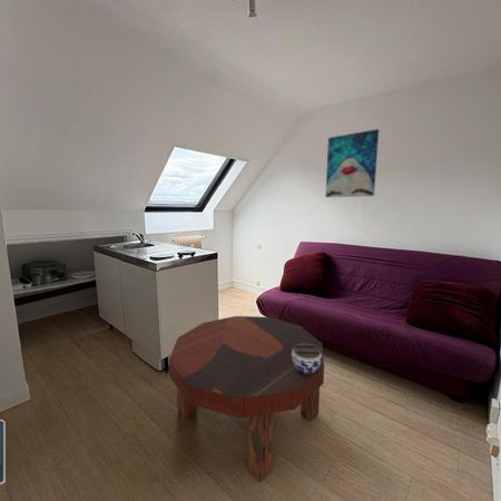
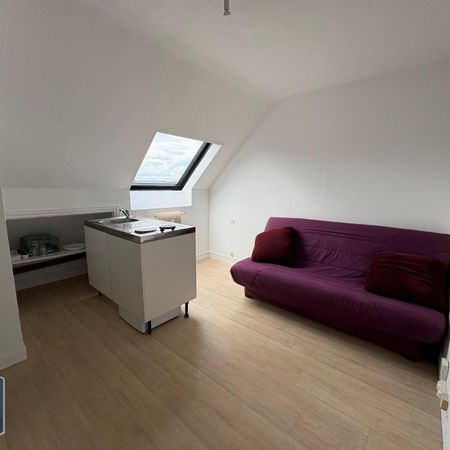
- coffee table [168,315,325,483]
- jar [292,343,322,374]
- wall art [324,128,380,198]
